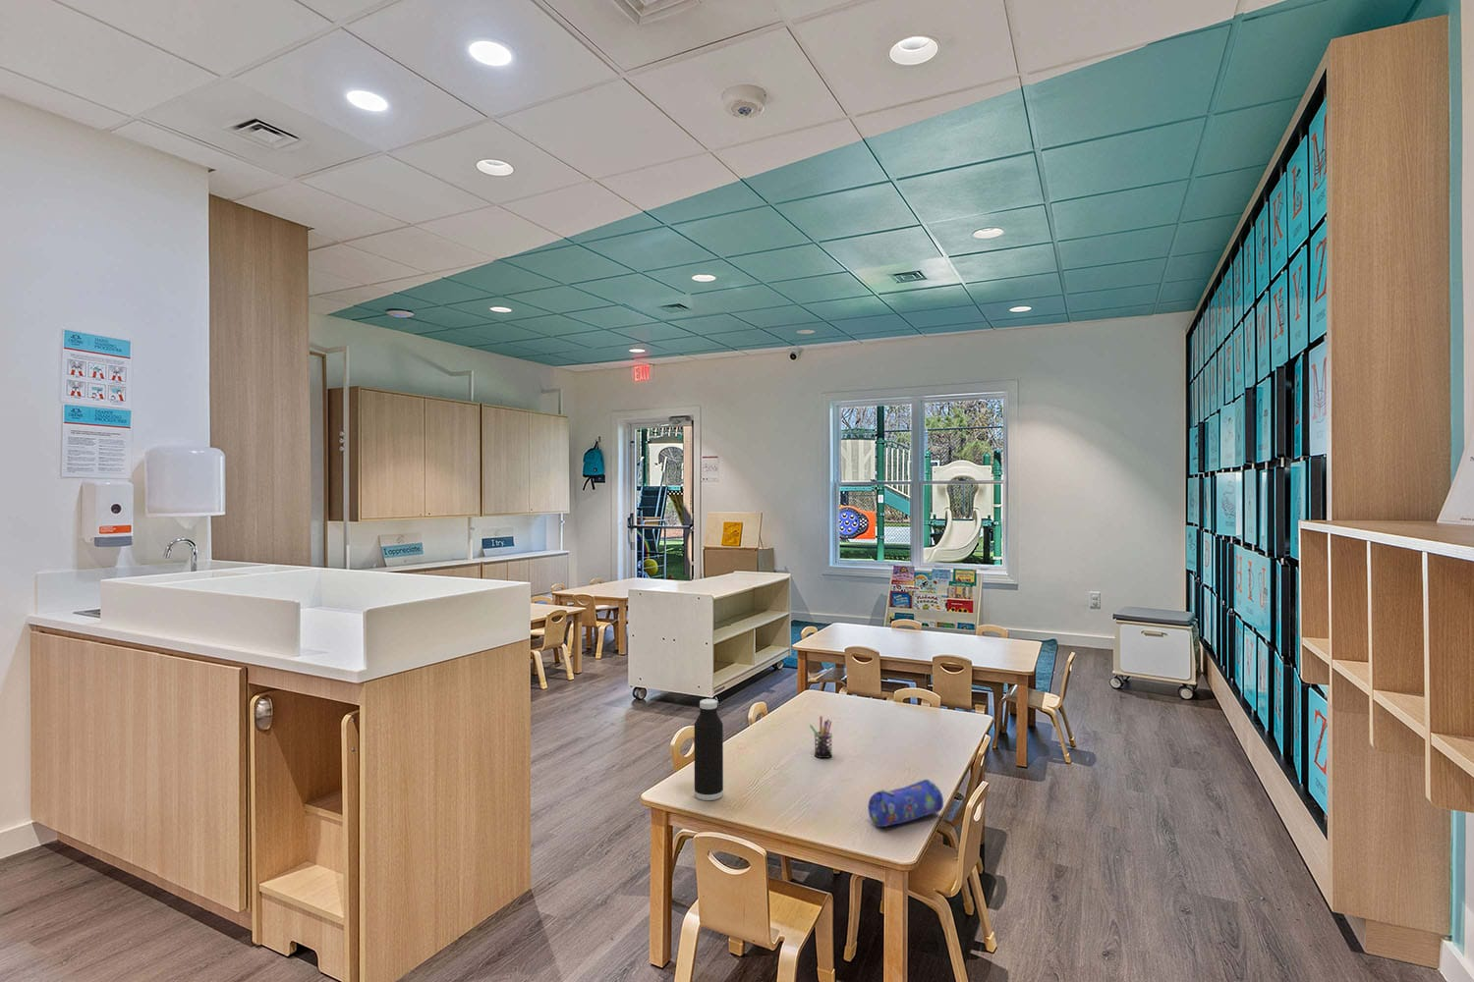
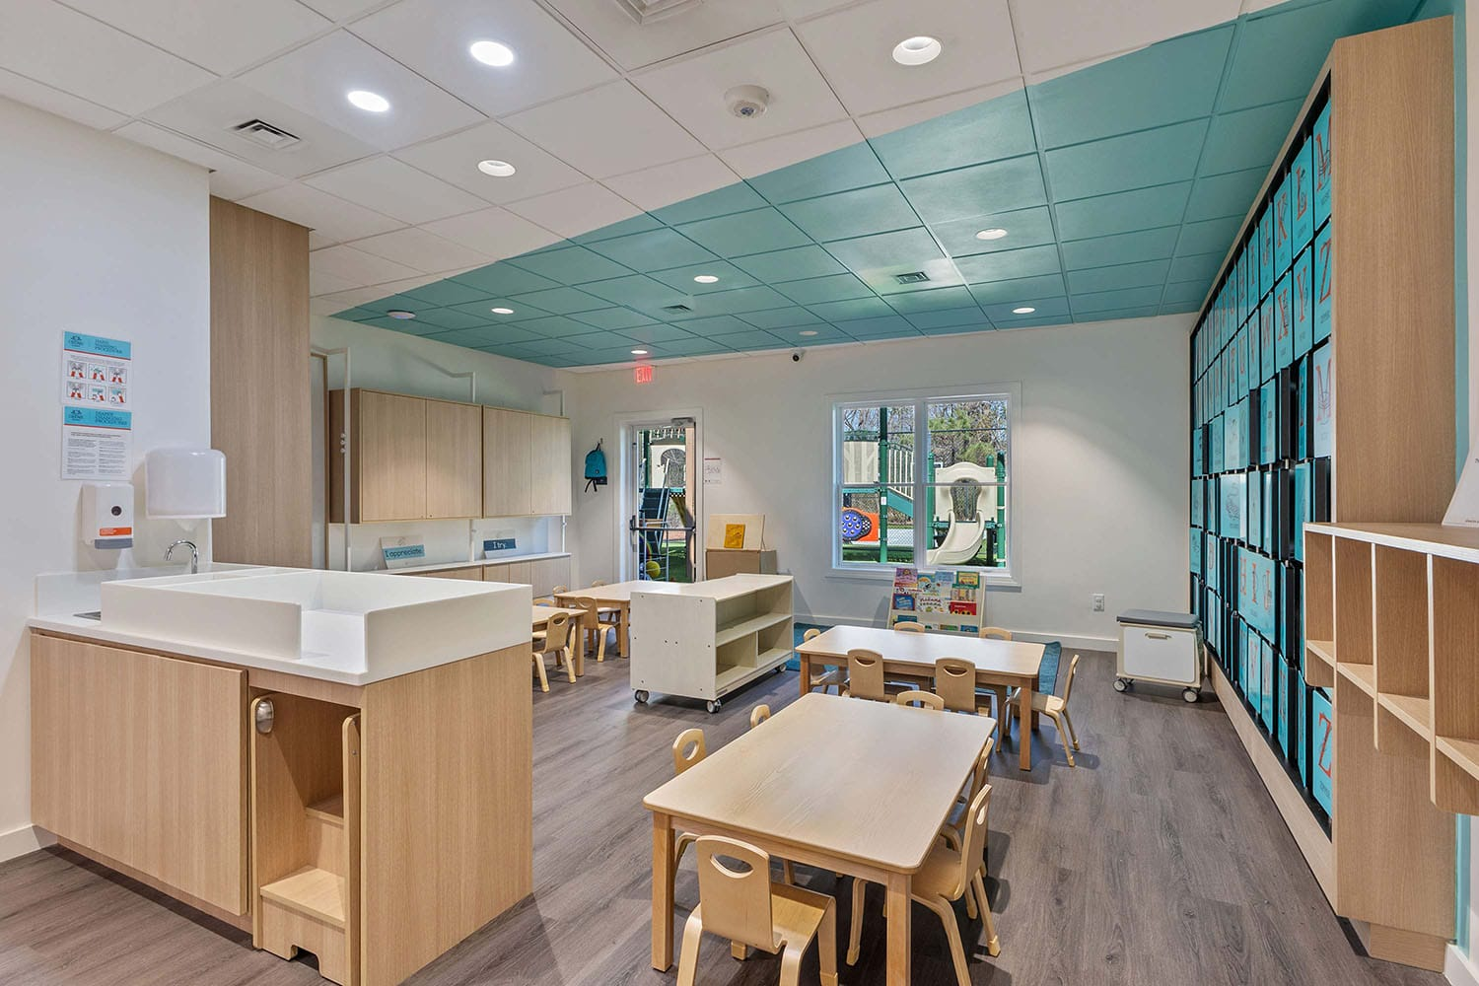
- pencil case [866,779,944,827]
- water bottle [694,698,724,801]
- pen holder [808,715,834,760]
